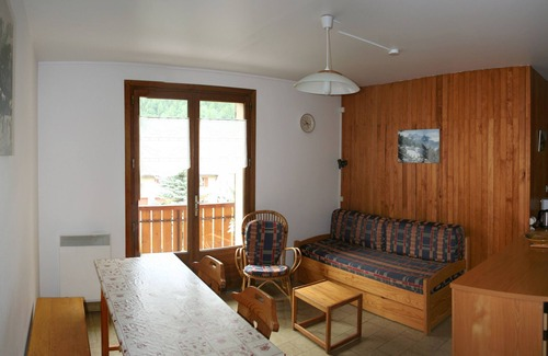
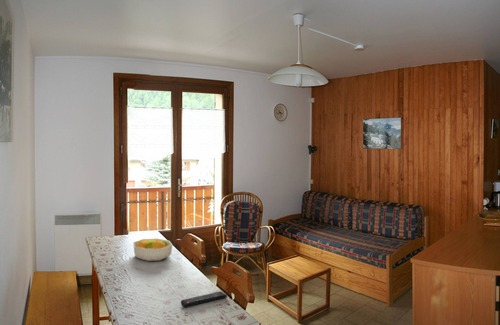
+ remote control [180,290,228,308]
+ fruit bowl [132,238,173,262]
